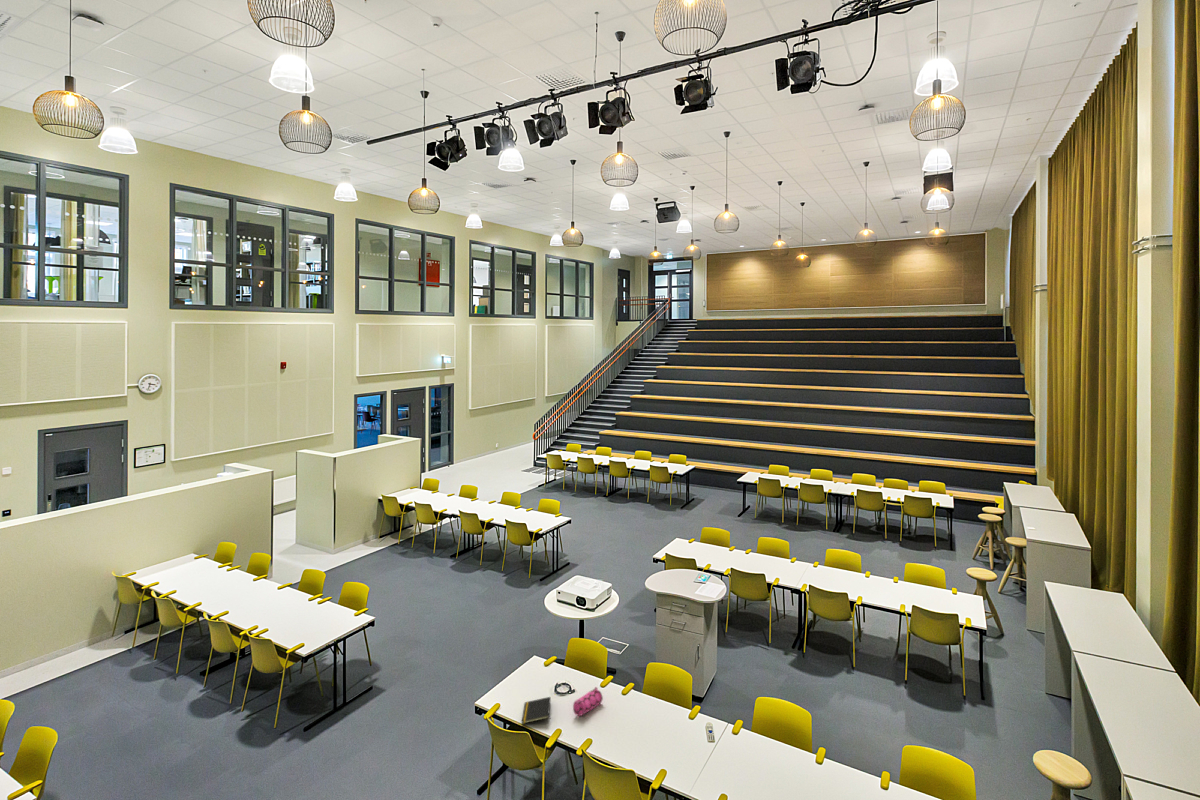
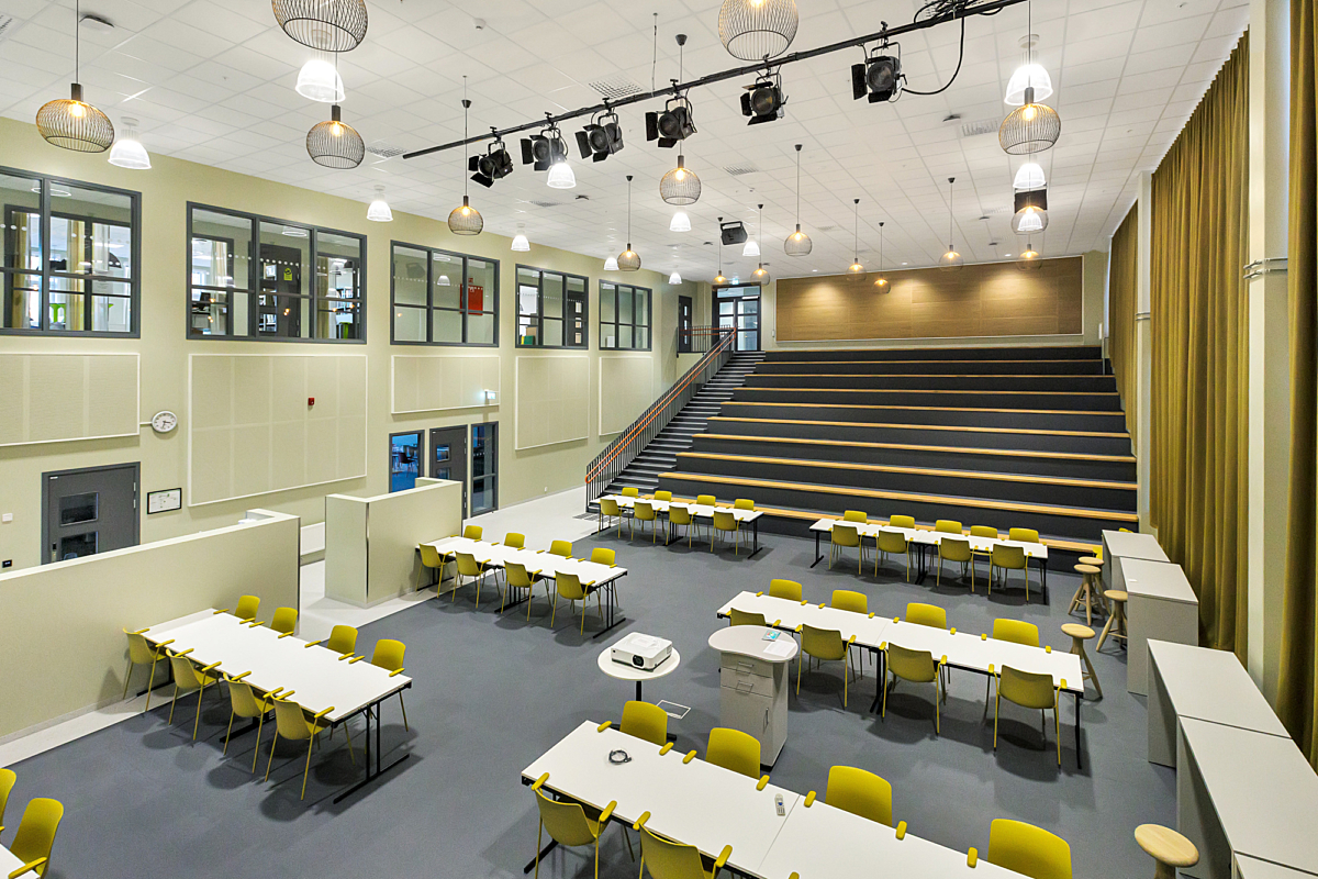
- notepad [520,696,552,725]
- pencil case [572,686,604,717]
